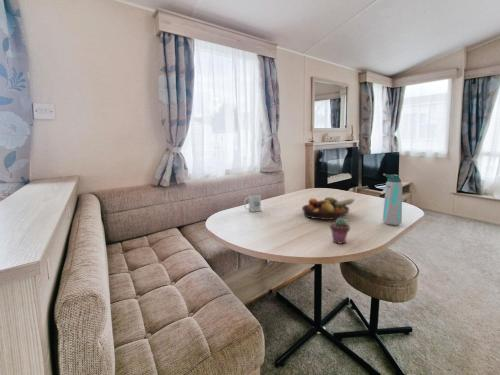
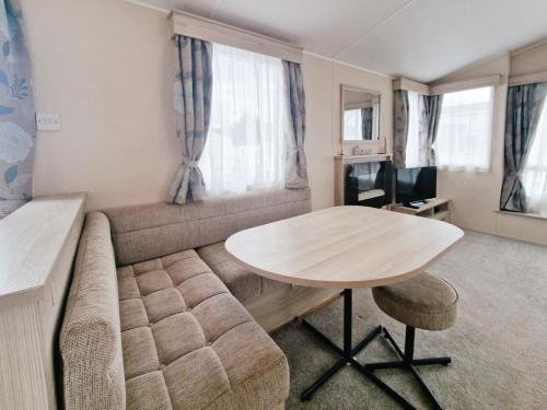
- mug [243,194,262,213]
- fruit bowl [301,196,355,221]
- water bottle [382,173,404,226]
- potted succulent [329,217,351,245]
